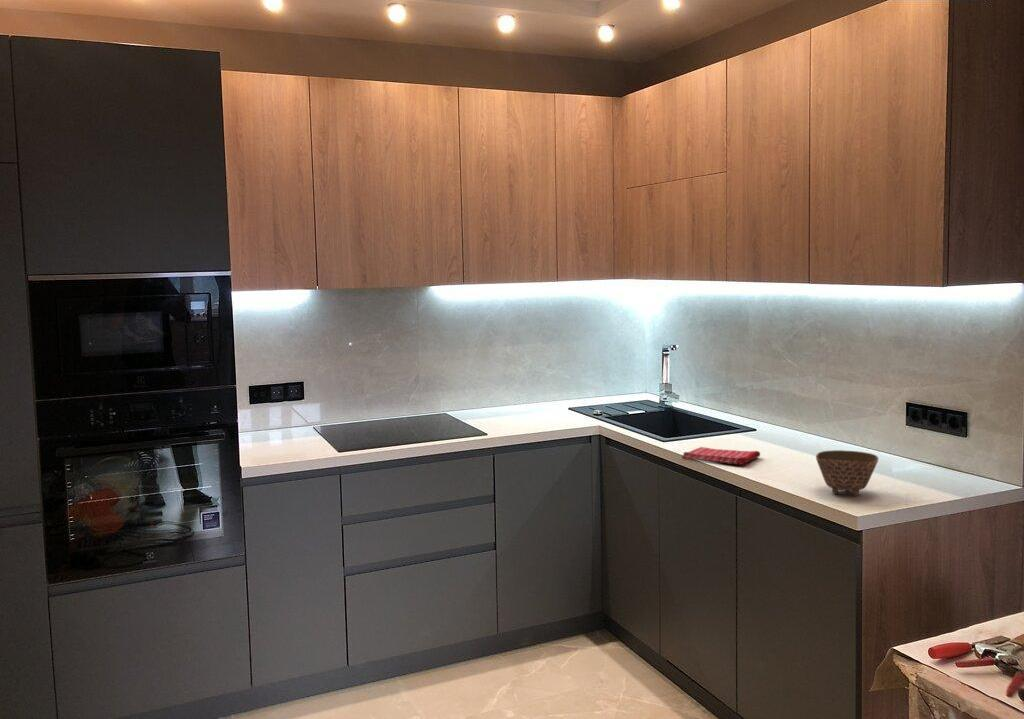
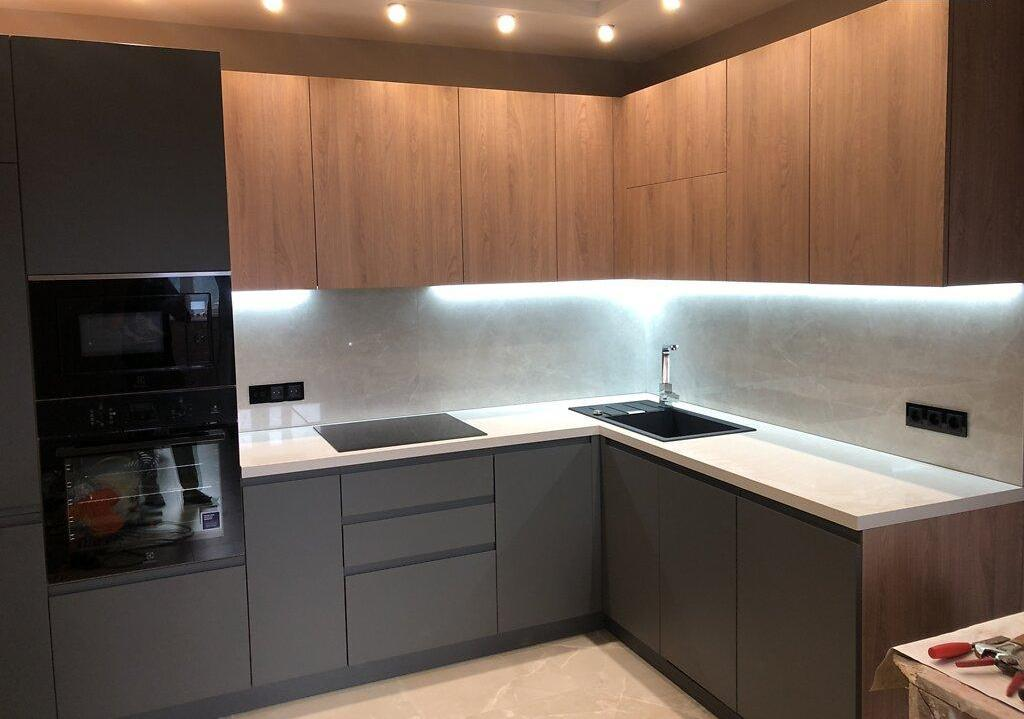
- bowl [815,449,879,497]
- dish towel [681,446,761,466]
